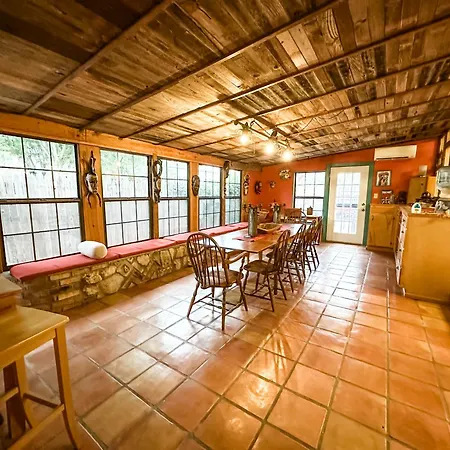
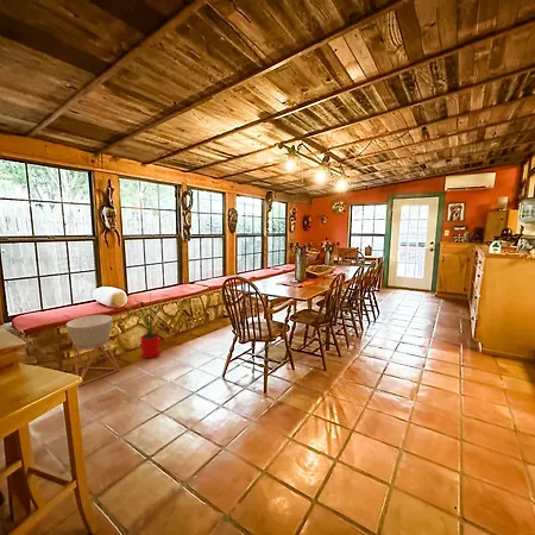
+ planter [65,314,121,386]
+ house plant [124,291,172,359]
